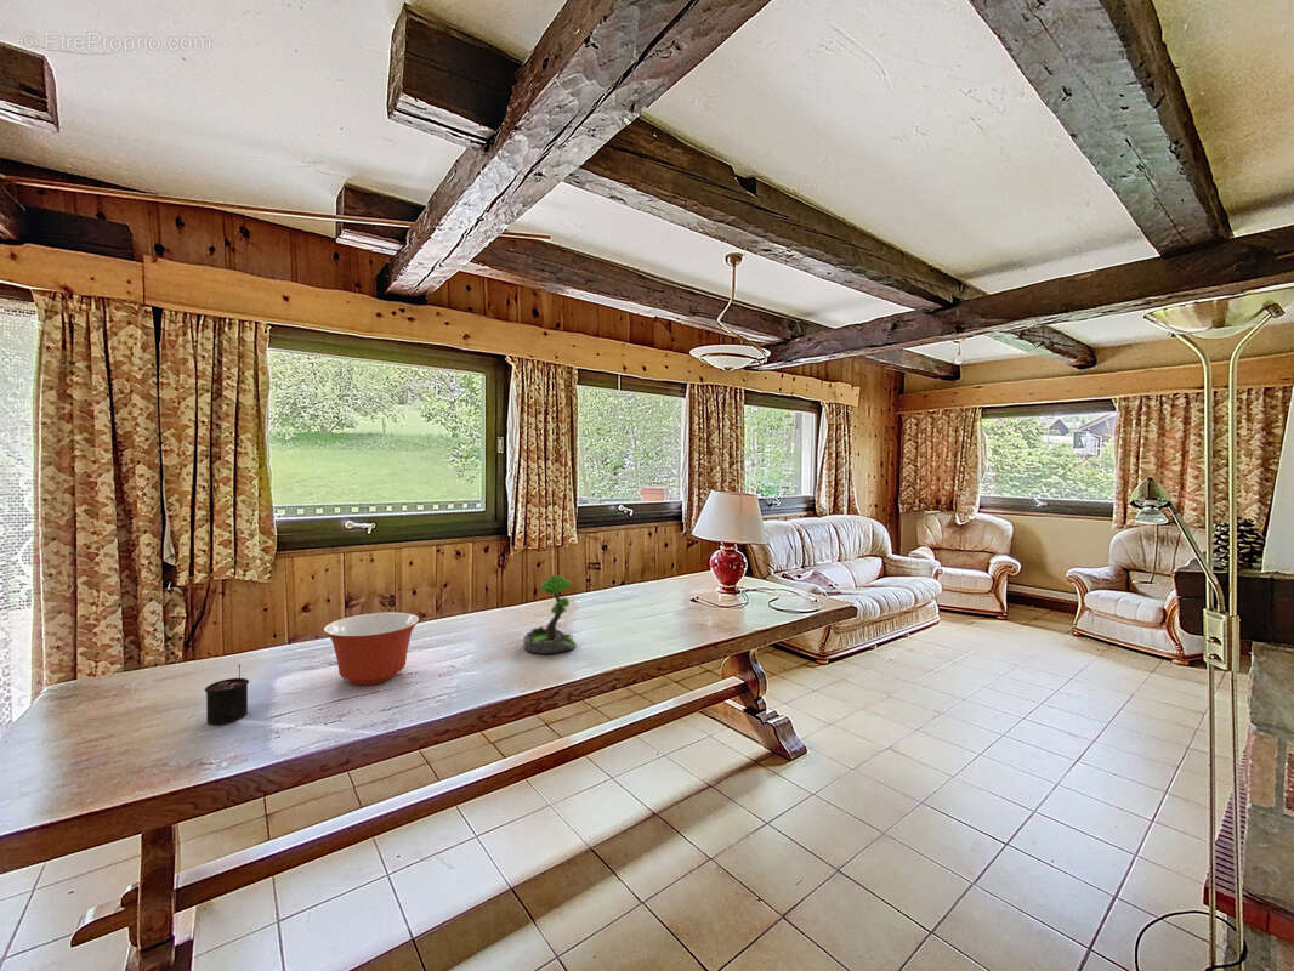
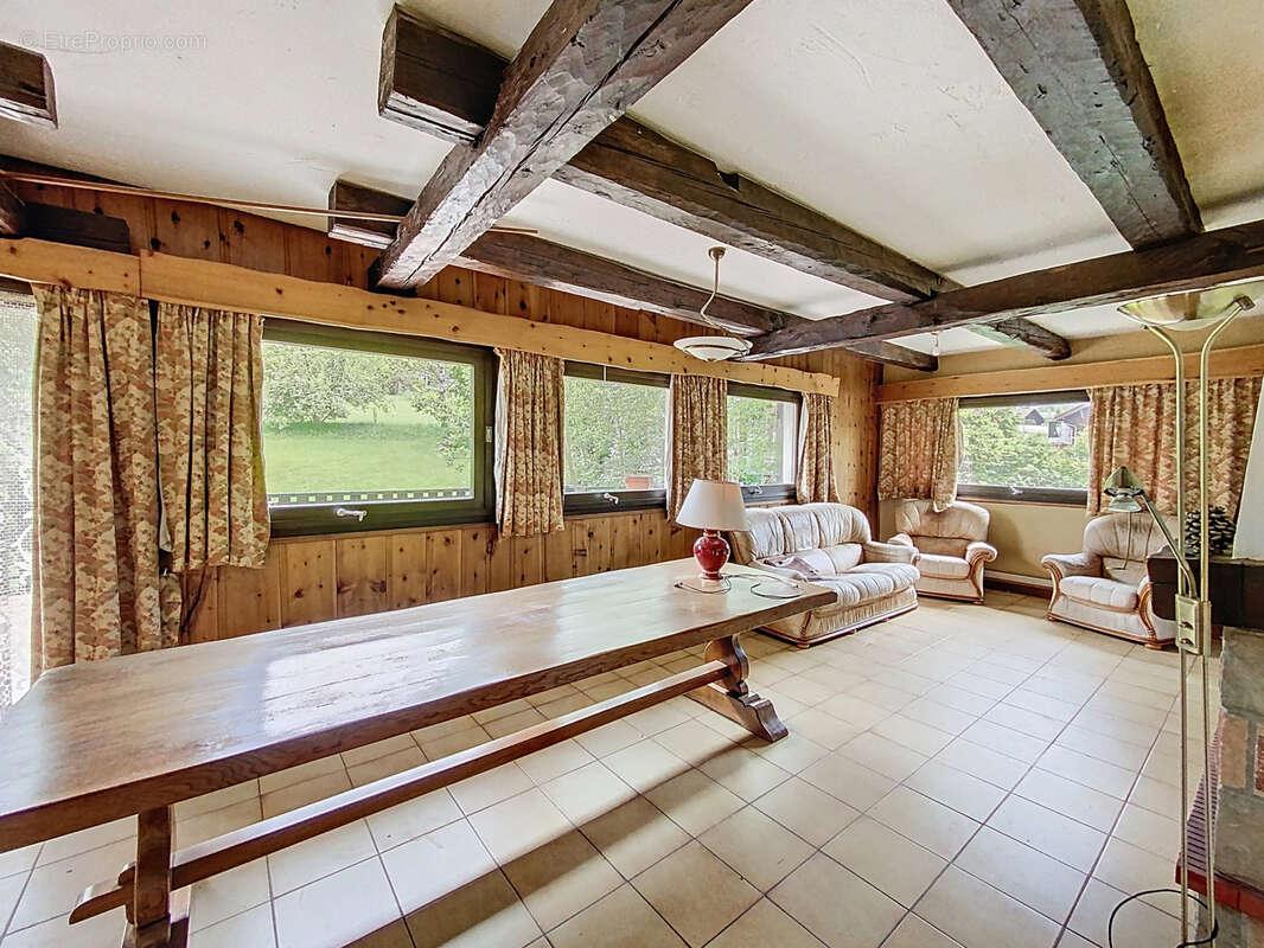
- mixing bowl [323,612,420,686]
- candle [204,664,250,726]
- plant [522,574,578,655]
